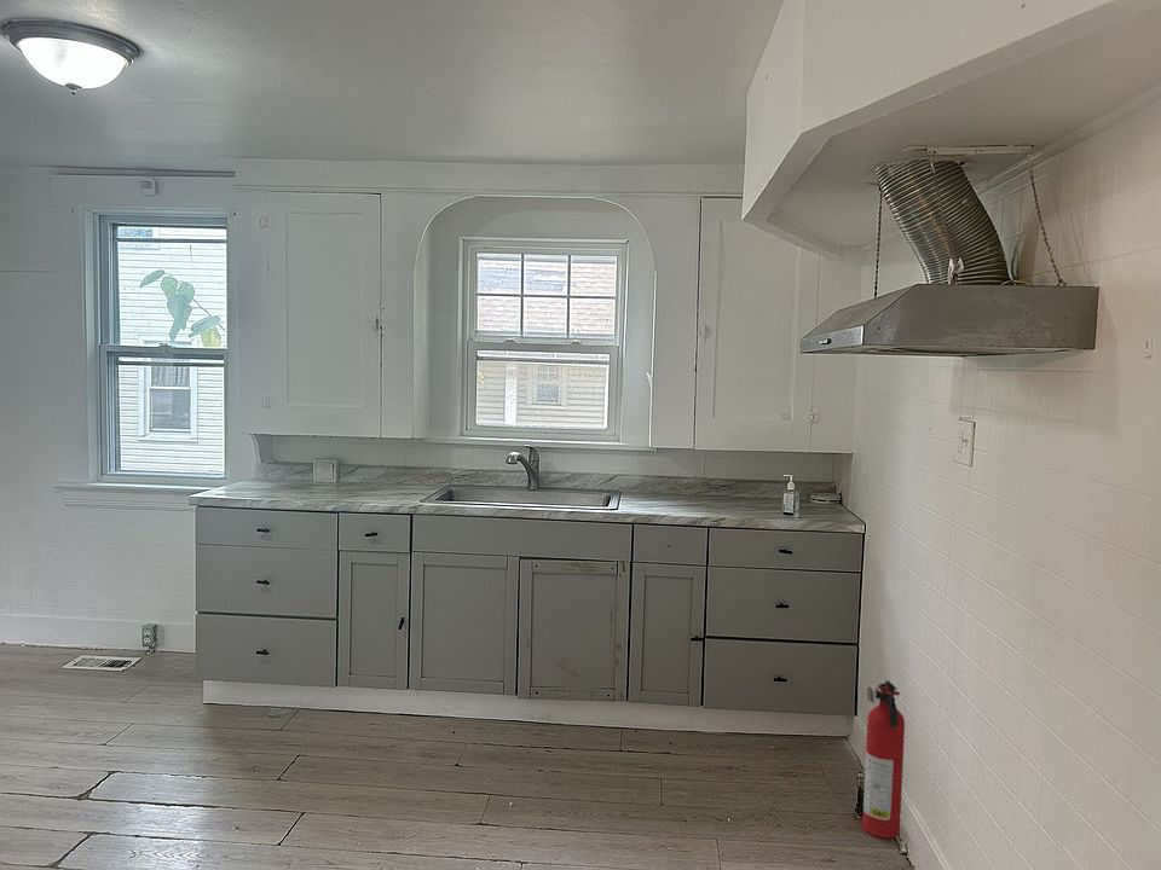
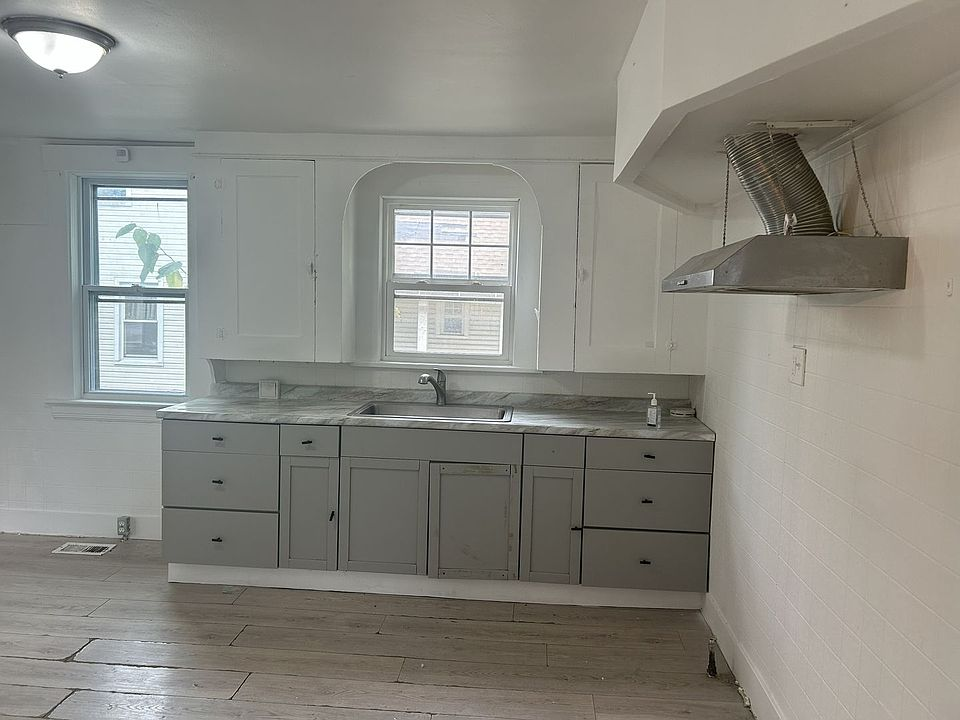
- fire extinguisher [861,680,906,840]
